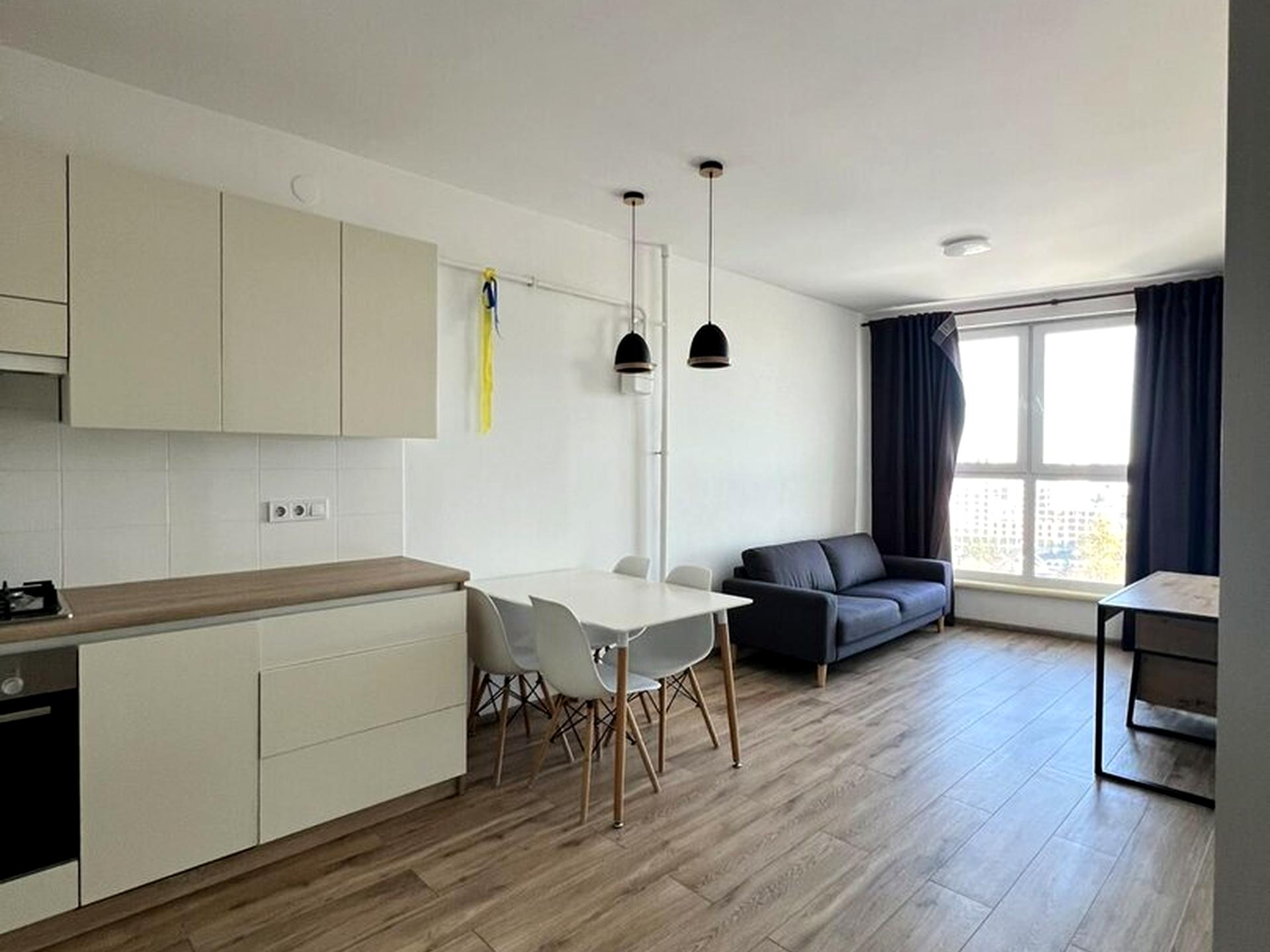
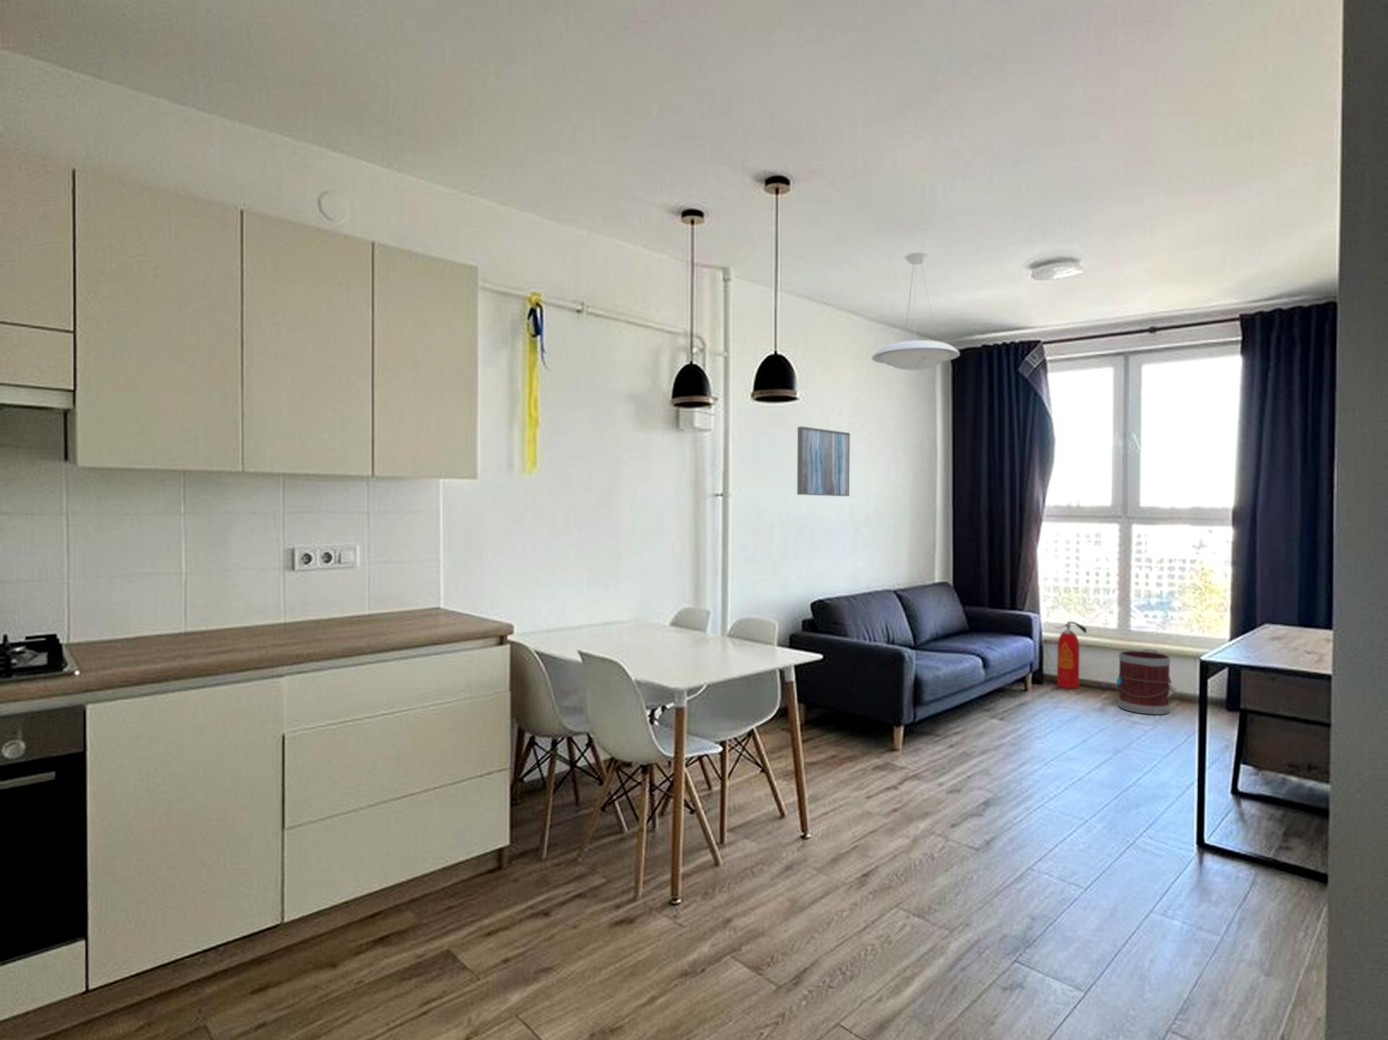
+ wall art [797,425,851,497]
+ fire extinguisher [1054,621,1087,689]
+ pendant lamp [871,252,961,370]
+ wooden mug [1116,649,1178,714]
